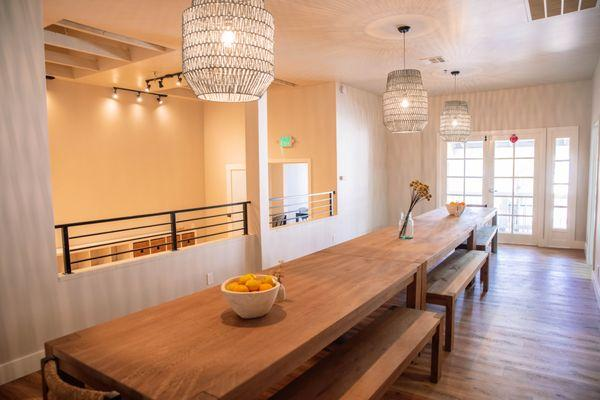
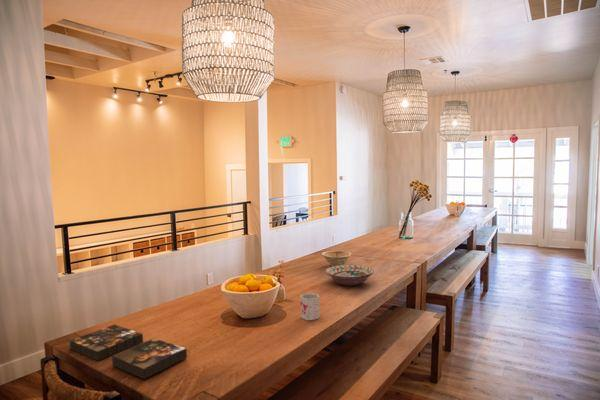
+ mug [299,292,320,321]
+ decorative bowl [325,264,375,286]
+ board game [69,324,188,380]
+ dish [321,249,352,267]
